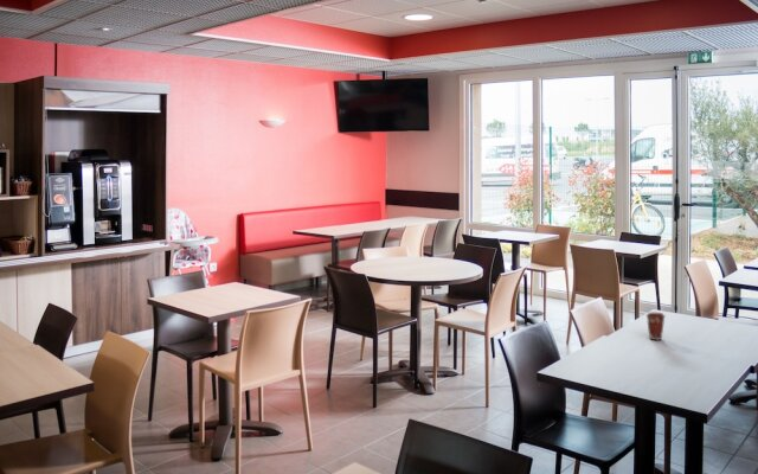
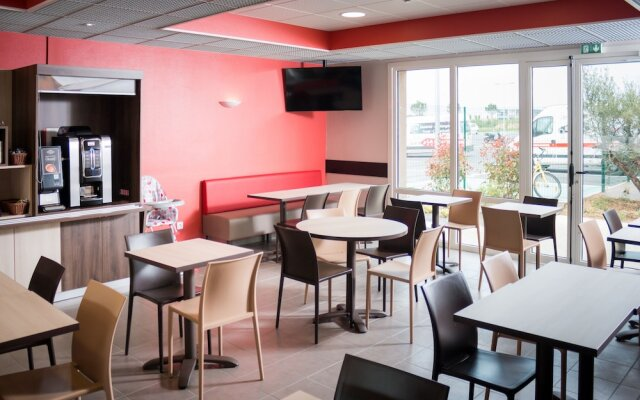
- coffee cup [645,312,667,341]
